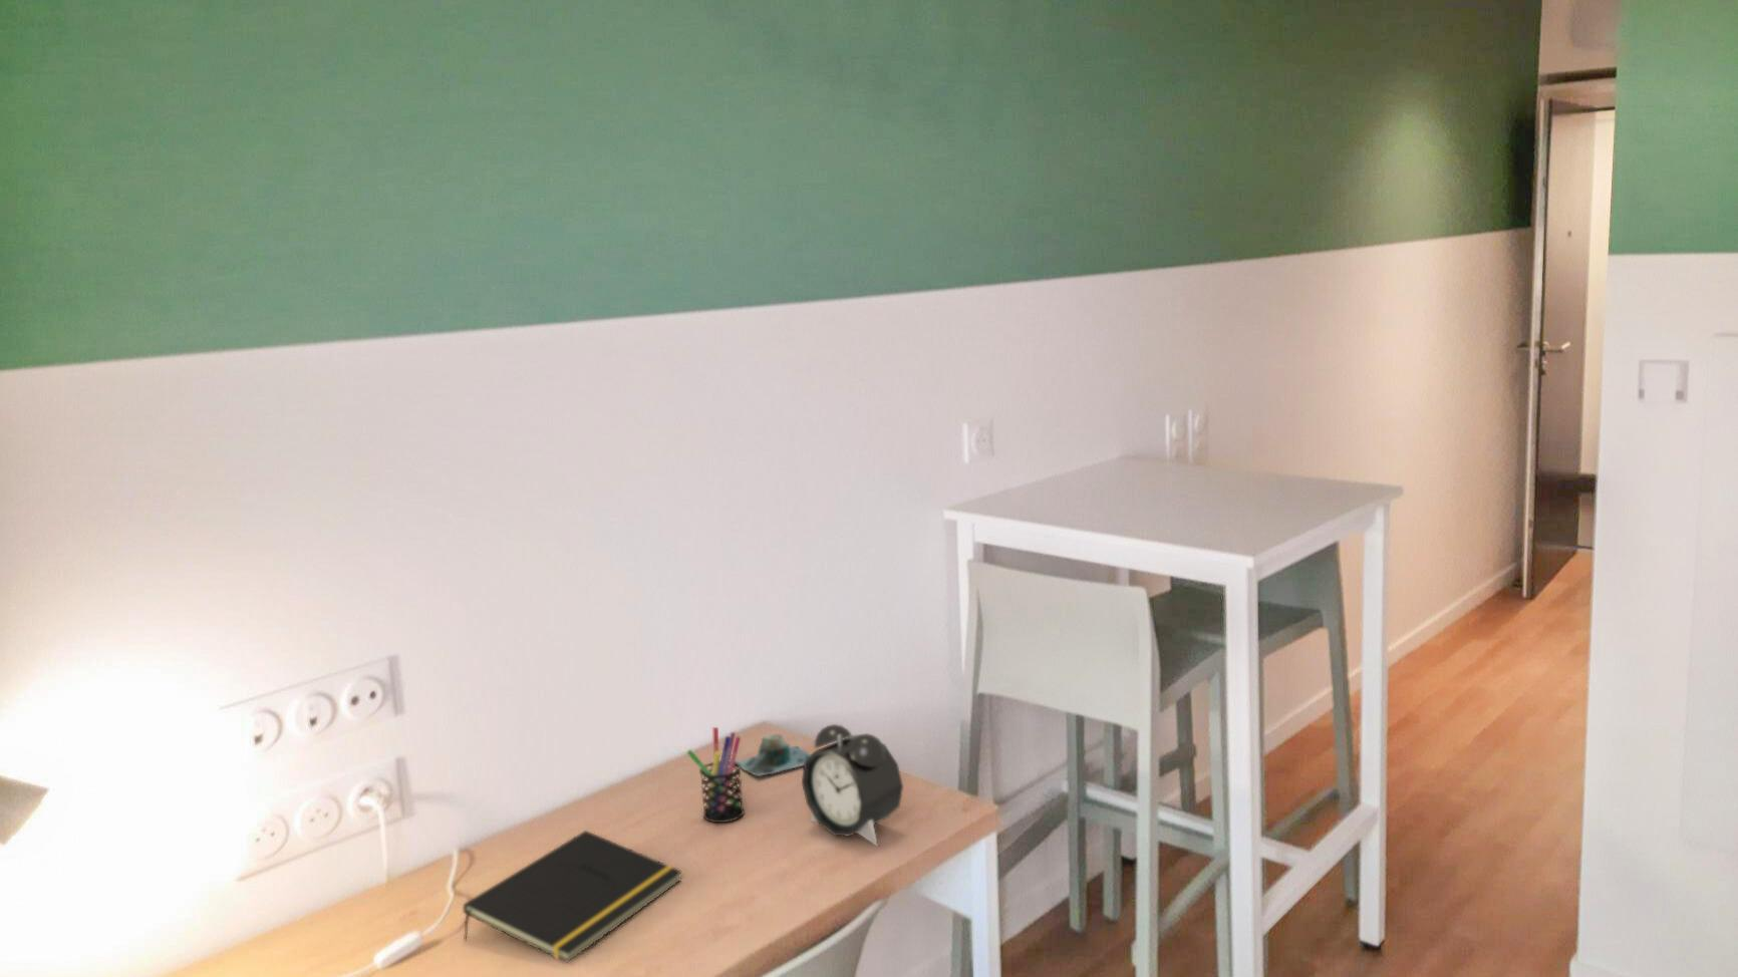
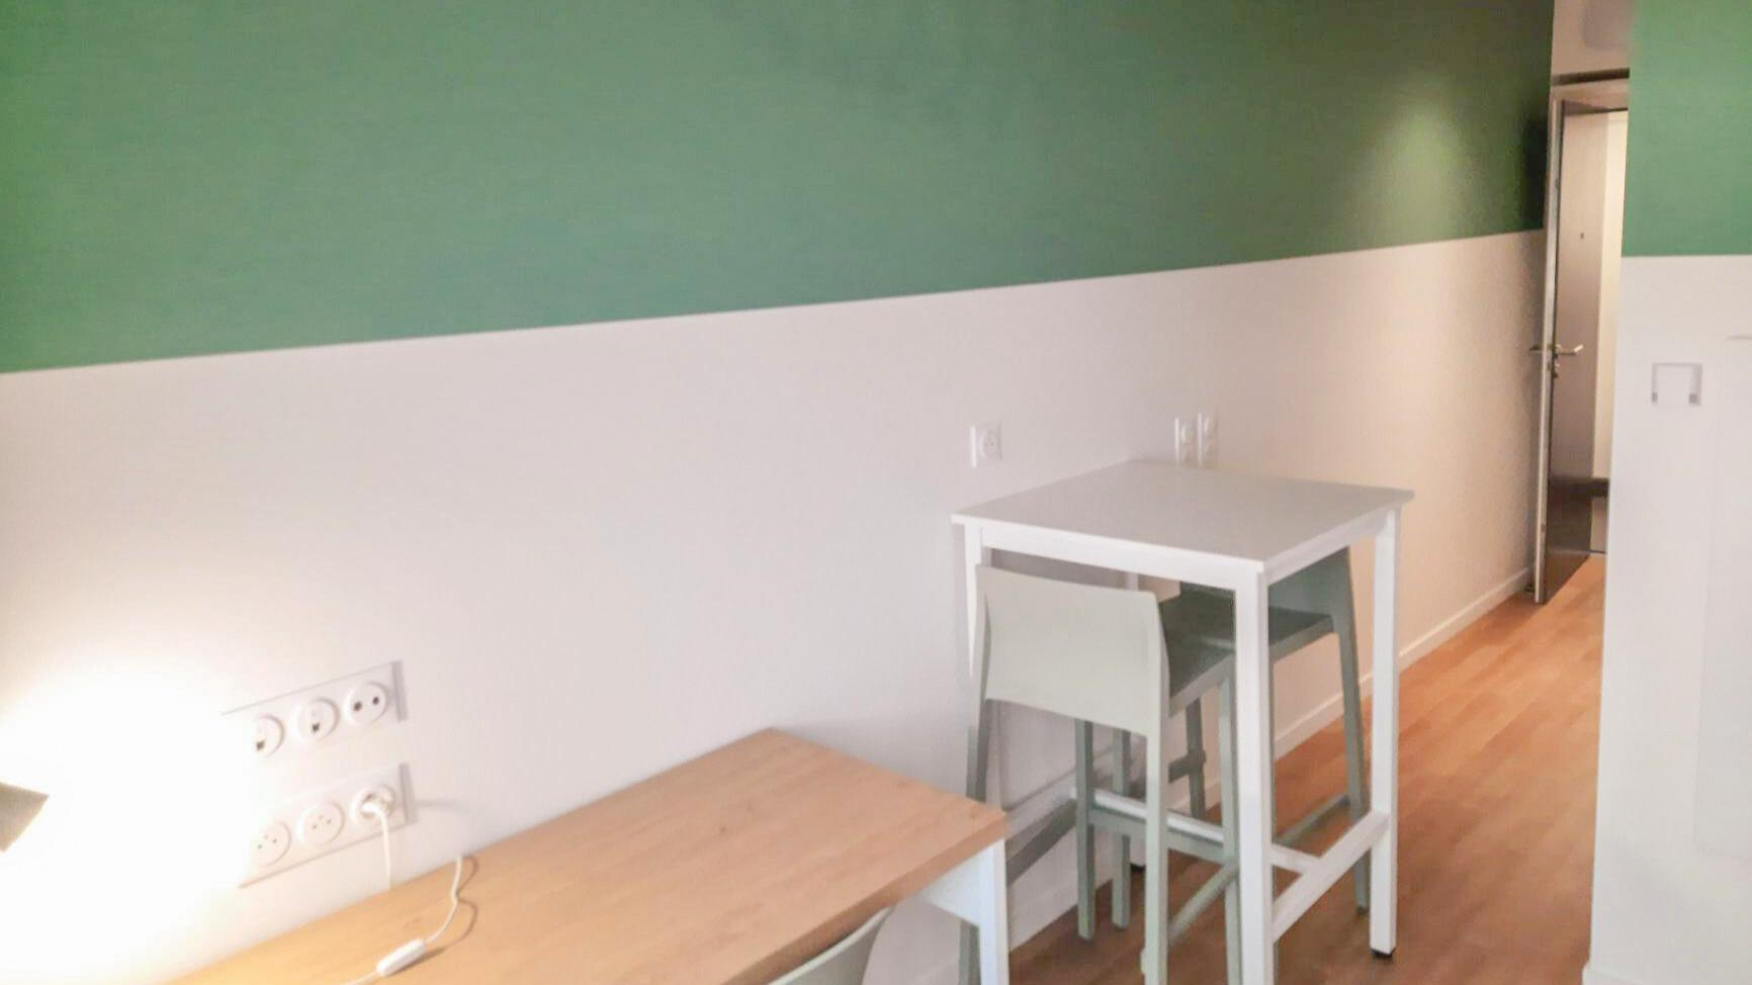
- alarm clock [801,723,904,848]
- mug [734,734,812,778]
- pen holder [685,726,746,823]
- notepad [462,829,683,964]
